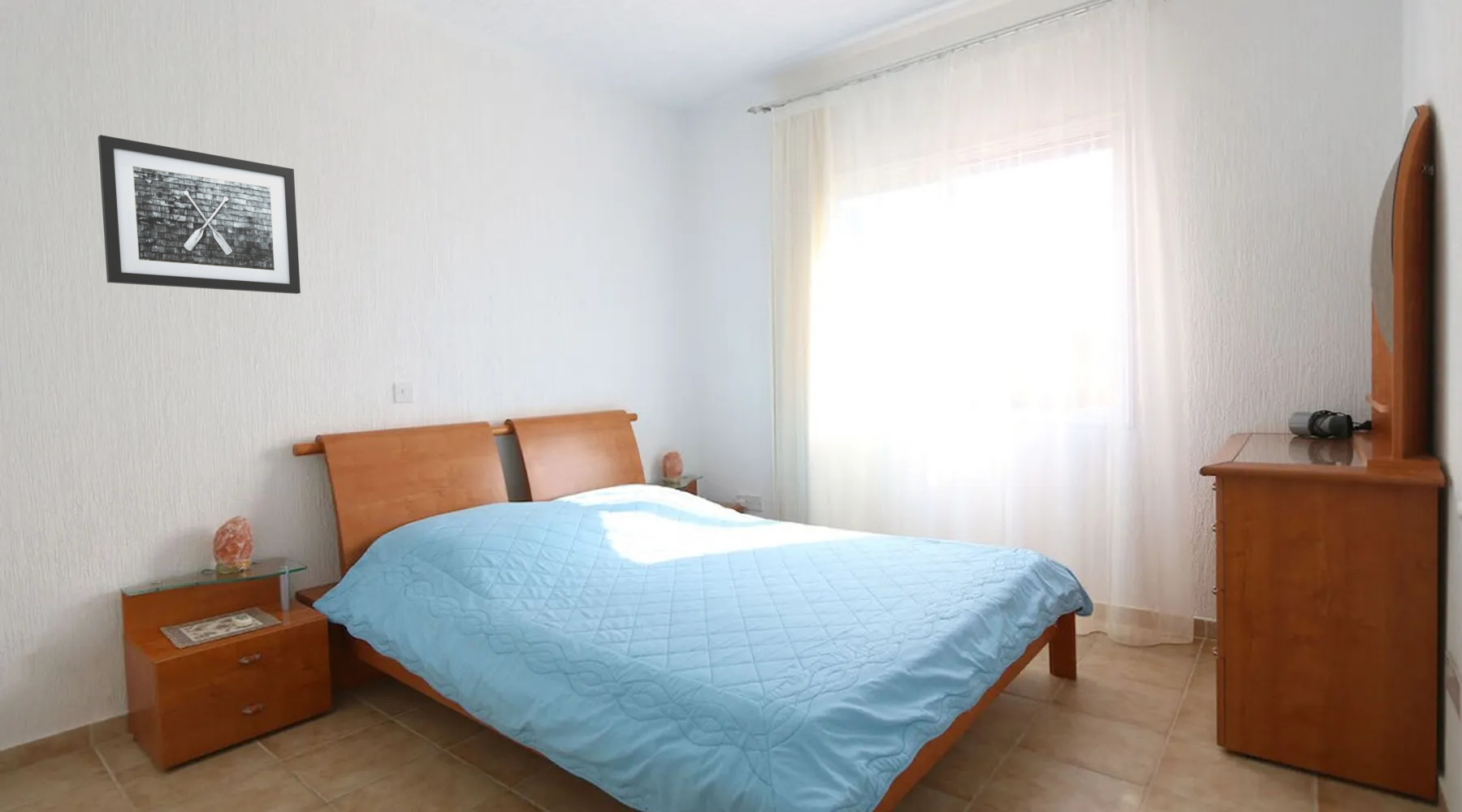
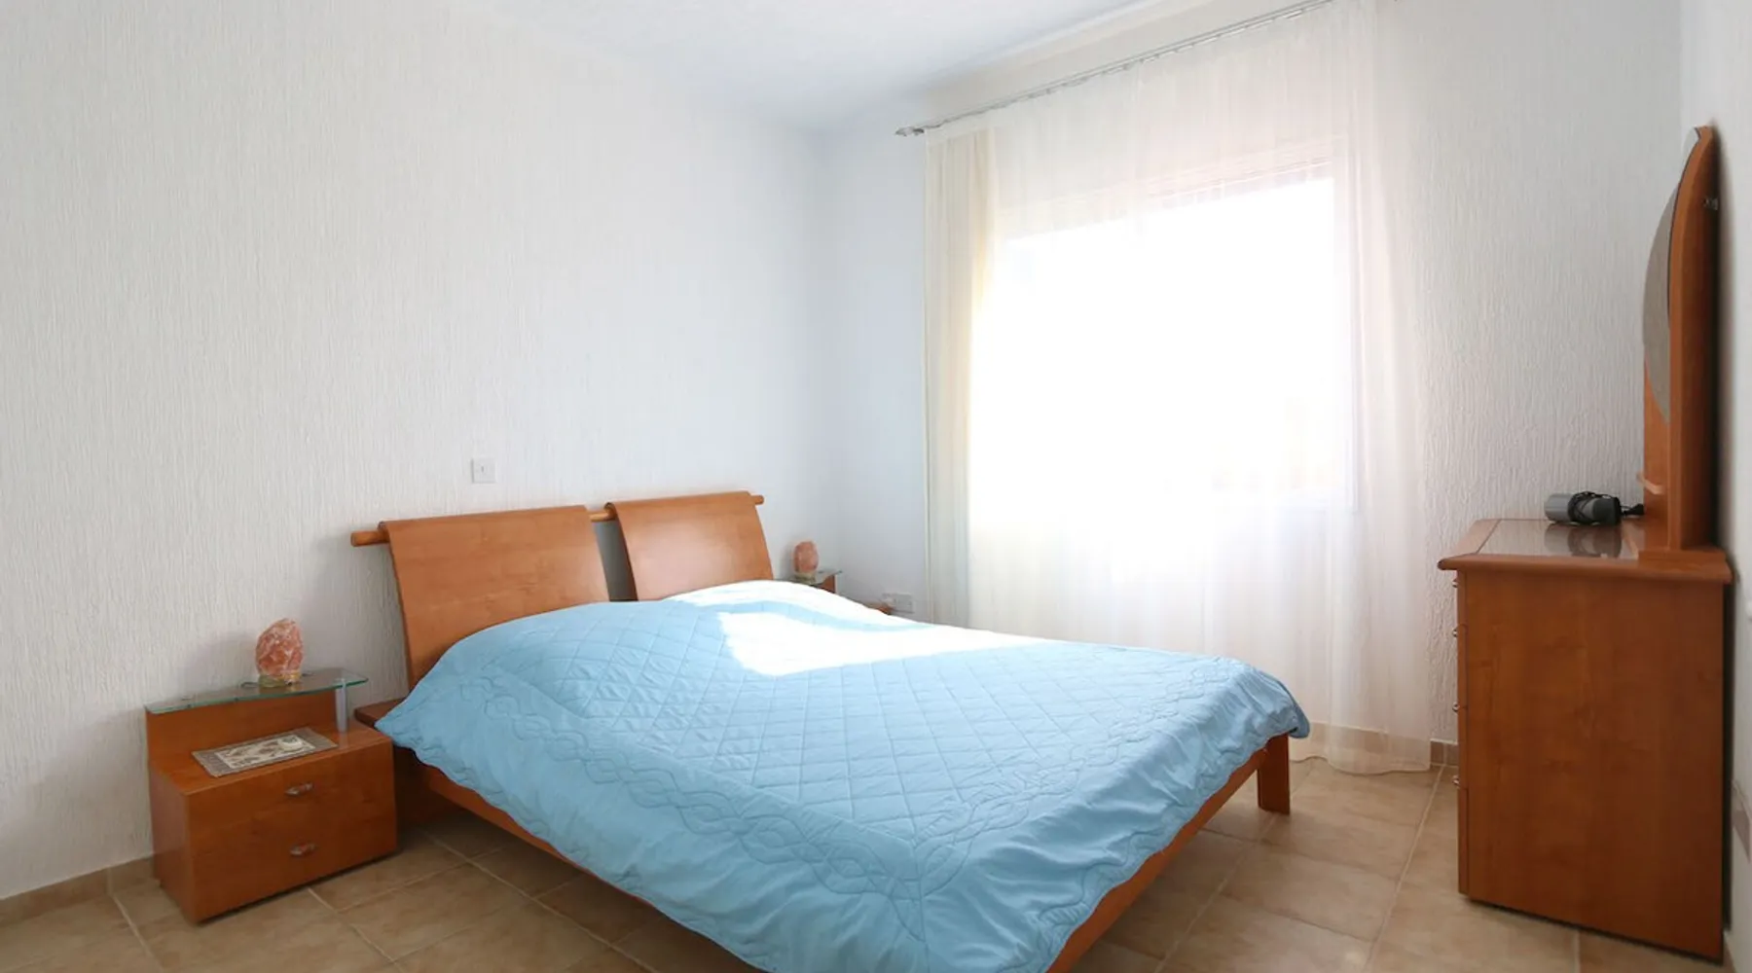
- wall art [97,134,301,295]
